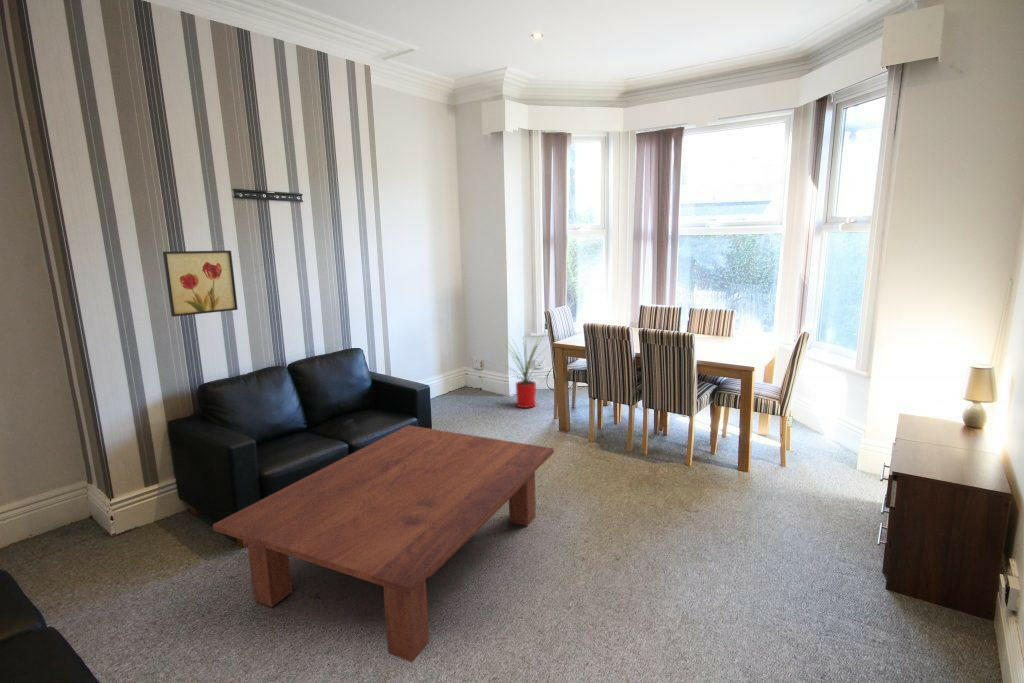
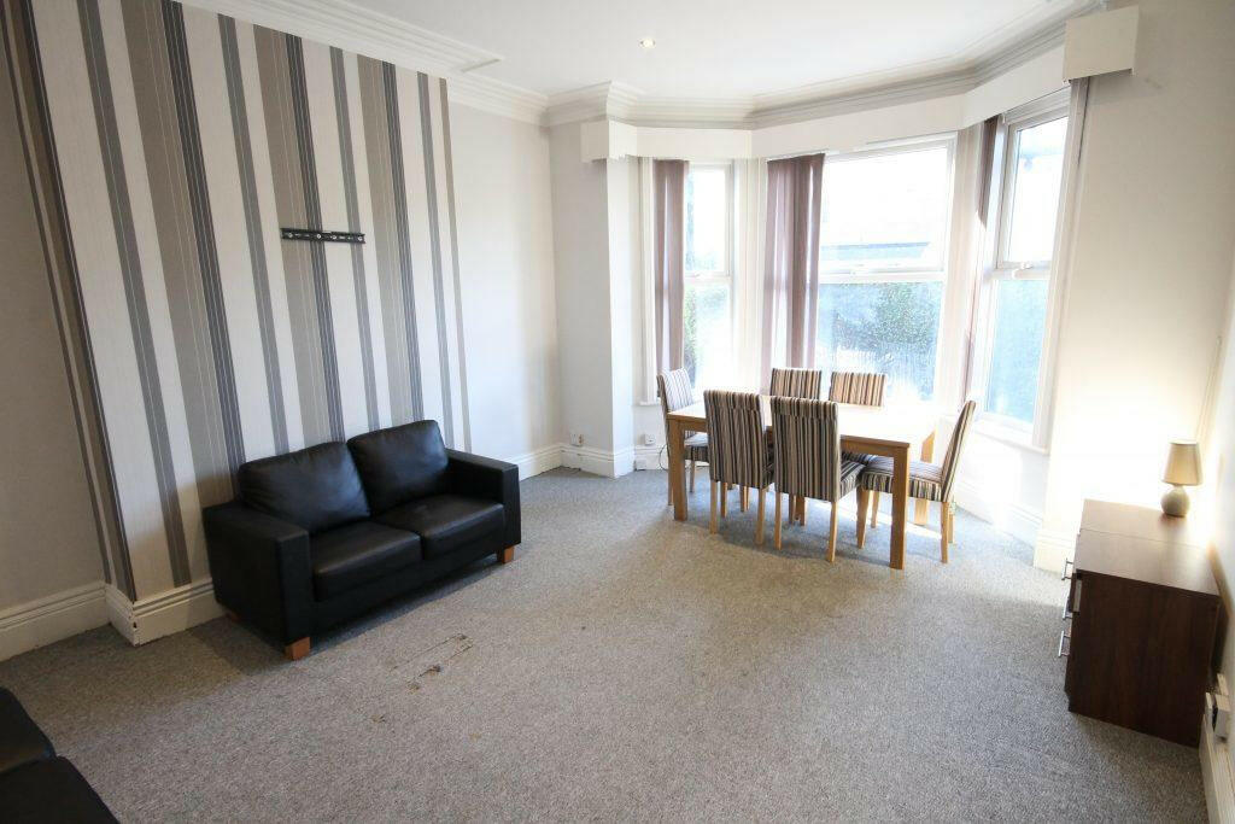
- wall art [162,250,239,318]
- coffee table [212,424,555,664]
- house plant [496,332,551,409]
